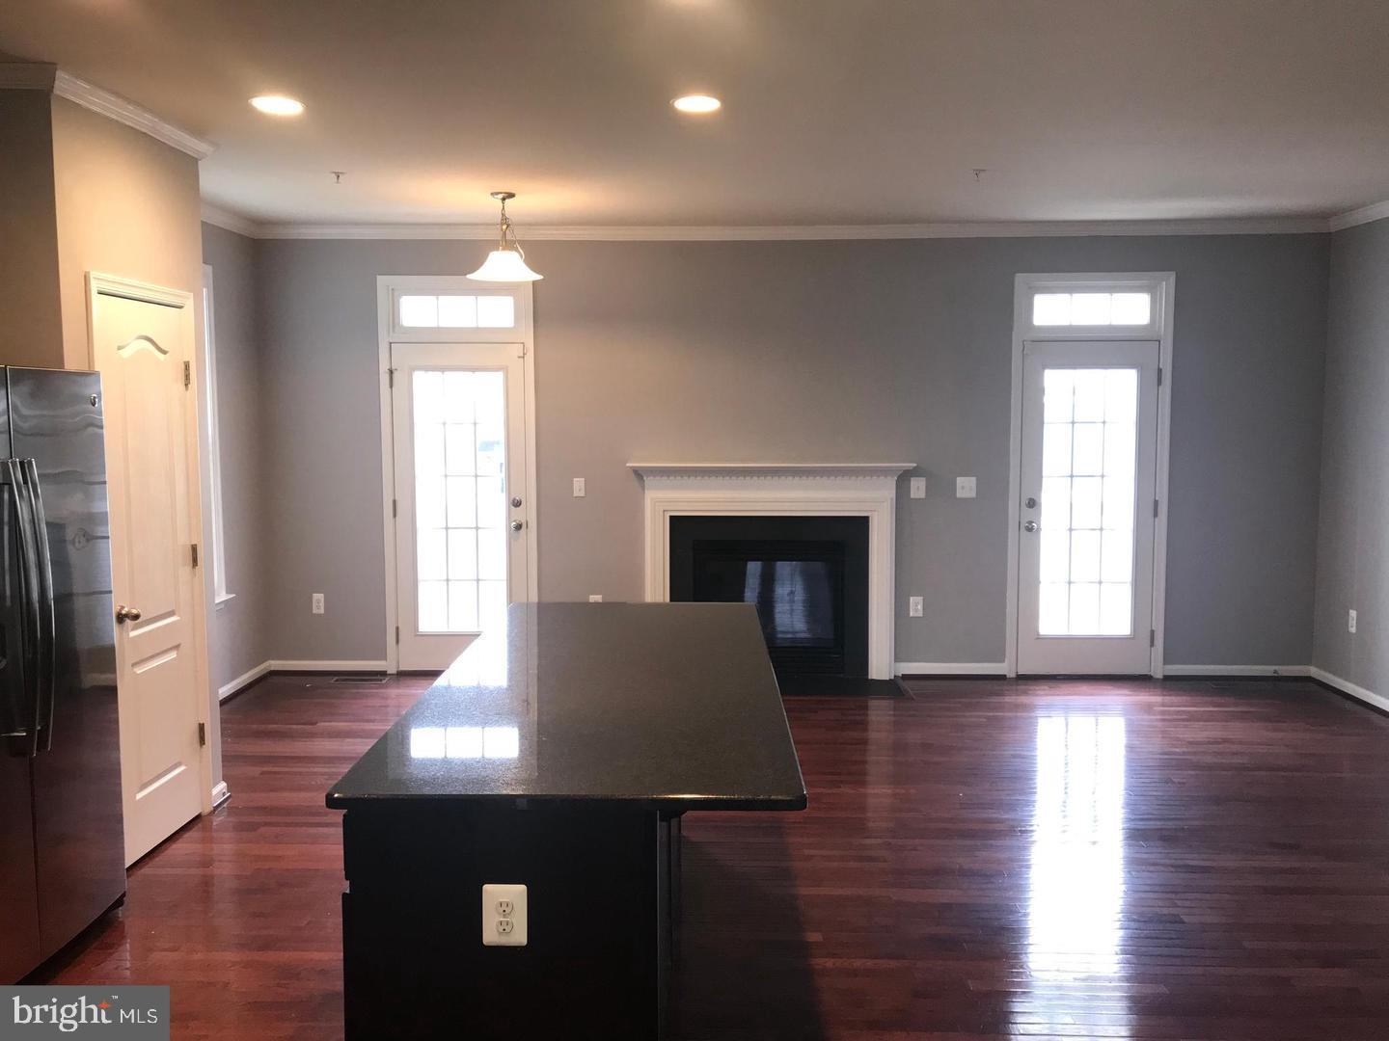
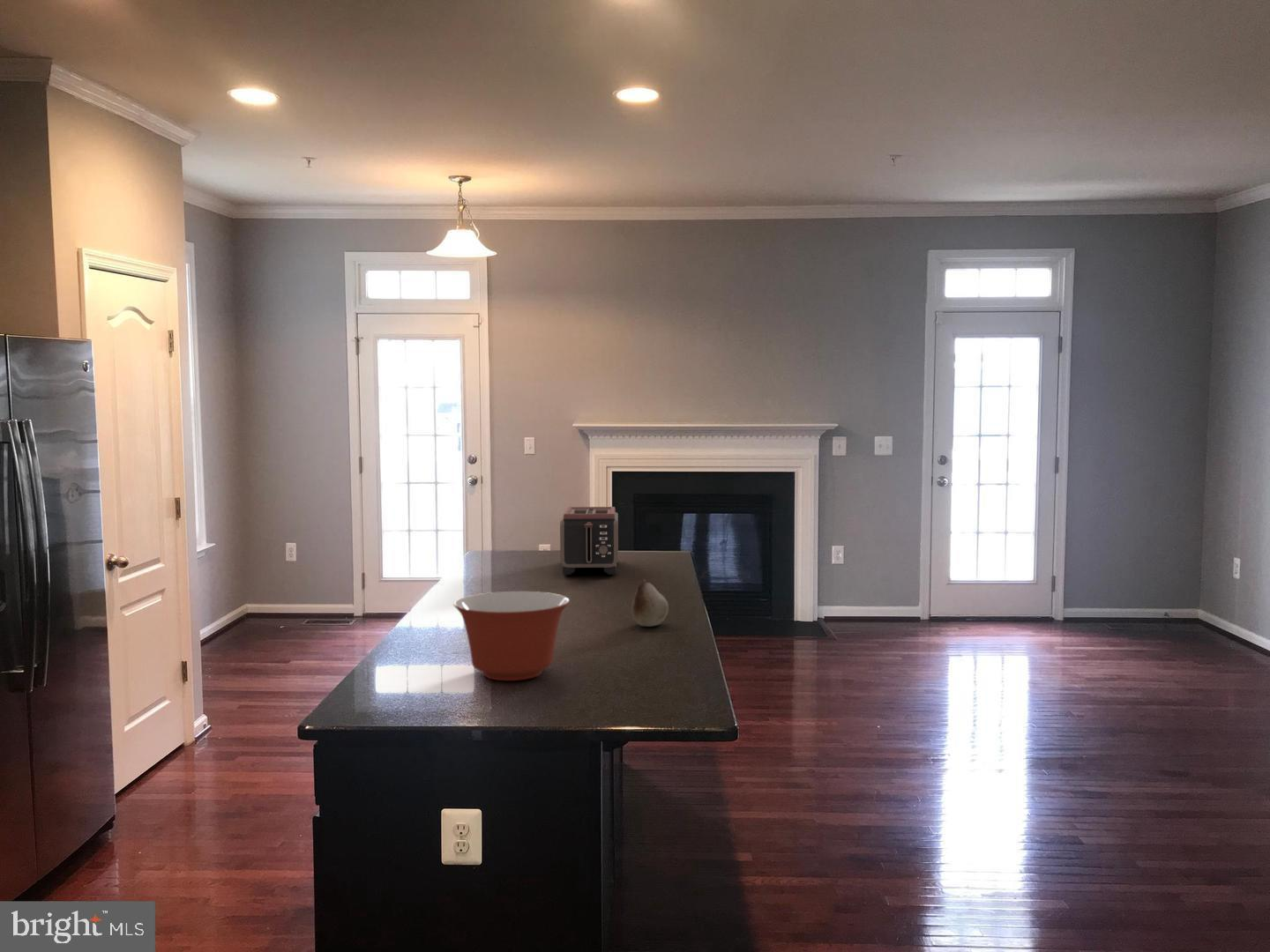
+ fruit [631,578,669,628]
+ mixing bowl [452,591,571,681]
+ toaster [559,506,619,576]
